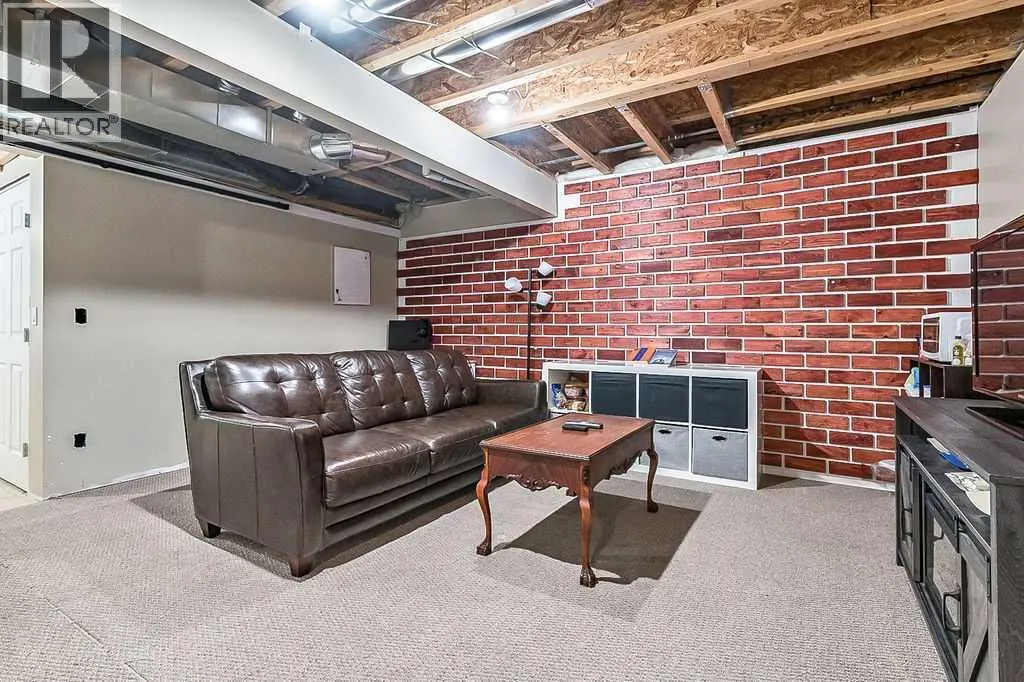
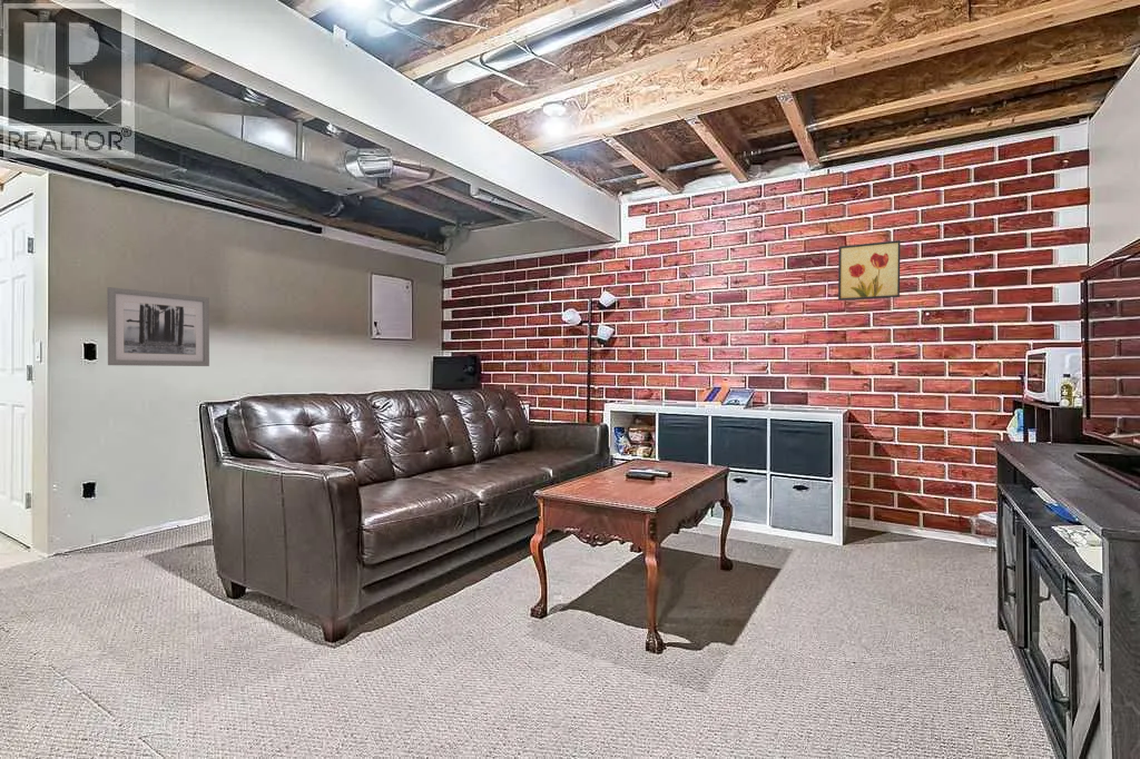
+ wall art [837,239,902,302]
+ wall art [106,286,210,367]
